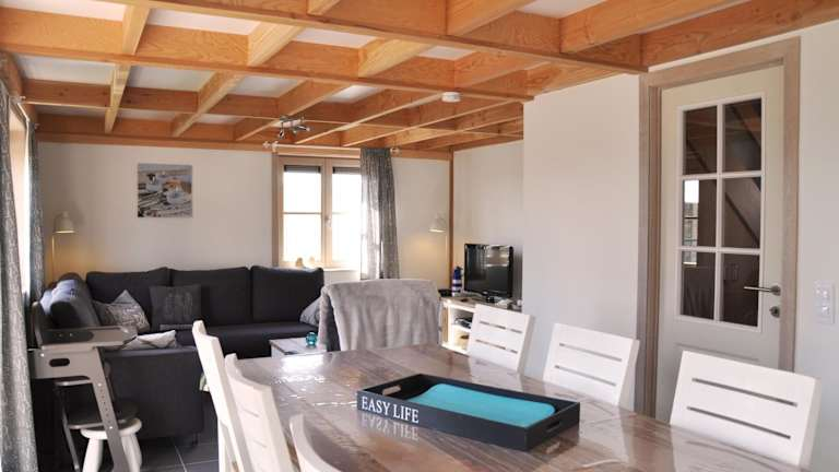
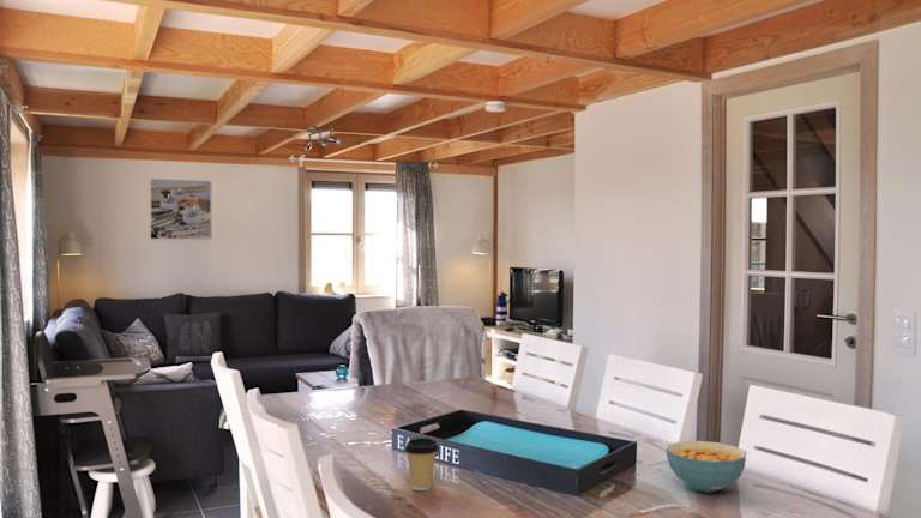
+ cereal bowl [666,440,747,493]
+ coffee cup [403,436,440,492]
